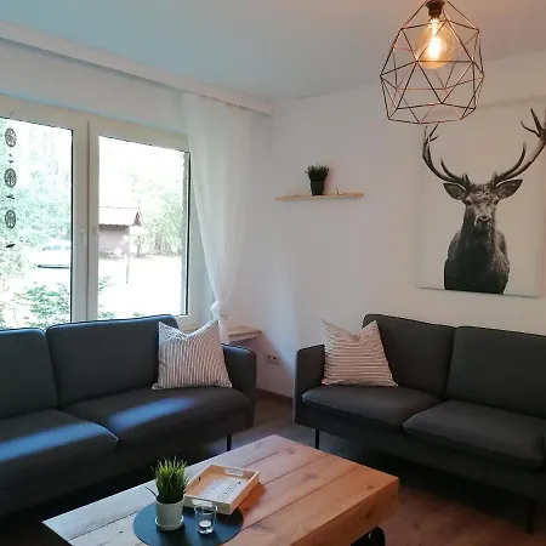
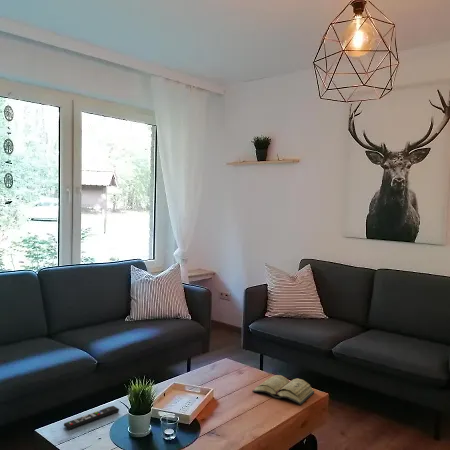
+ diary [252,374,315,405]
+ remote control [63,405,120,430]
